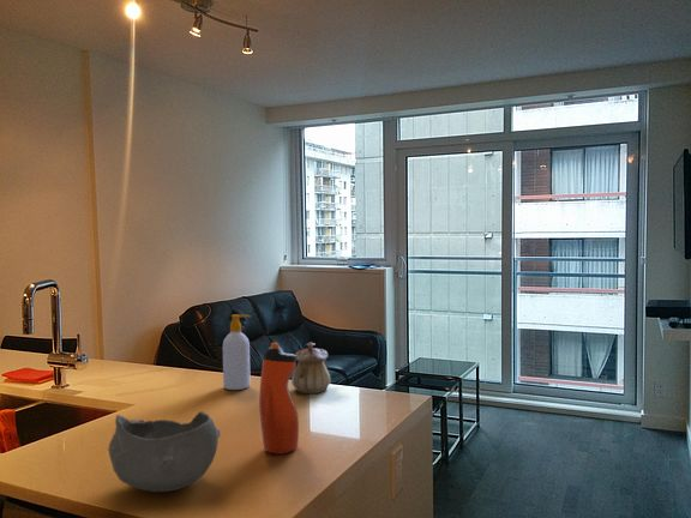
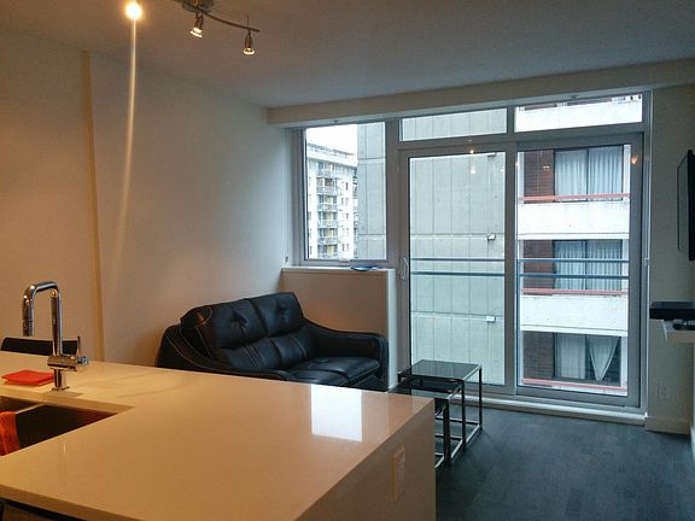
- bowl [107,410,222,493]
- soap bottle [222,313,252,391]
- water bottle [258,342,300,454]
- teapot [290,341,332,394]
